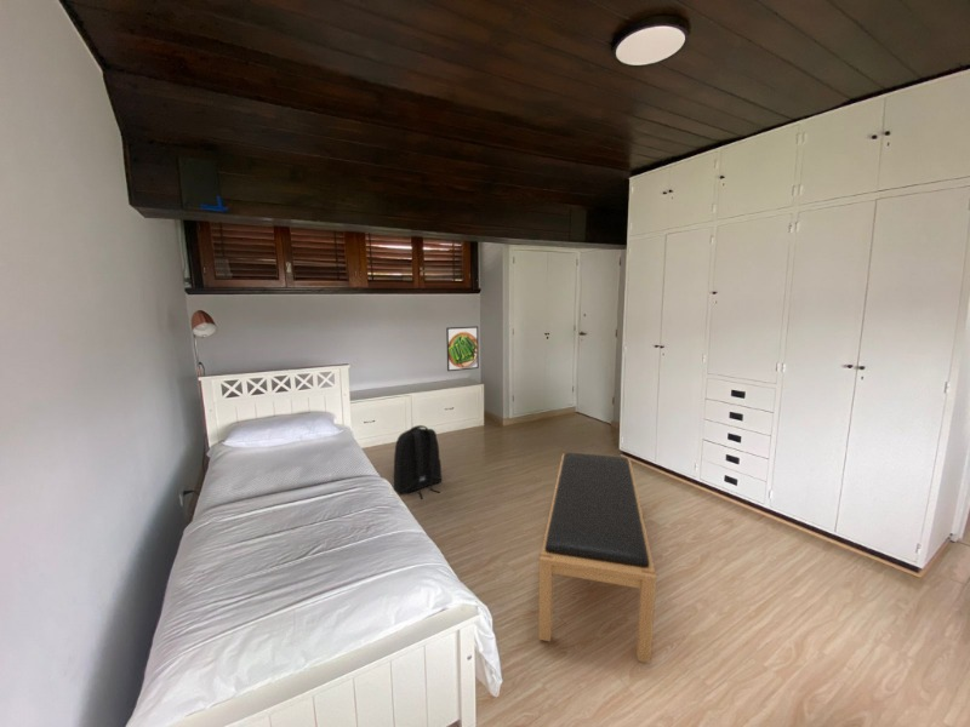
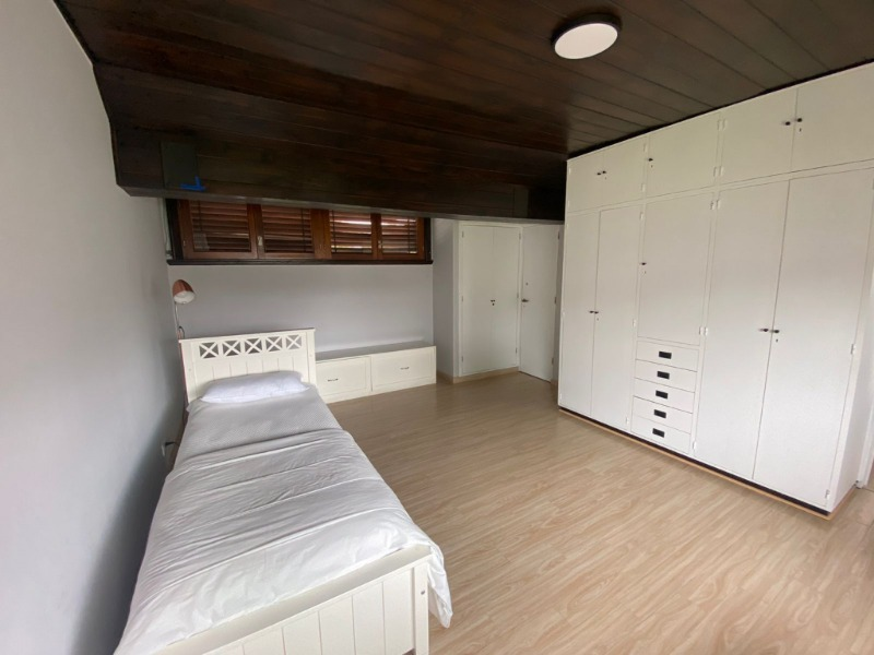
- backpack [393,424,443,500]
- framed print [445,325,480,372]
- bench [537,452,657,664]
